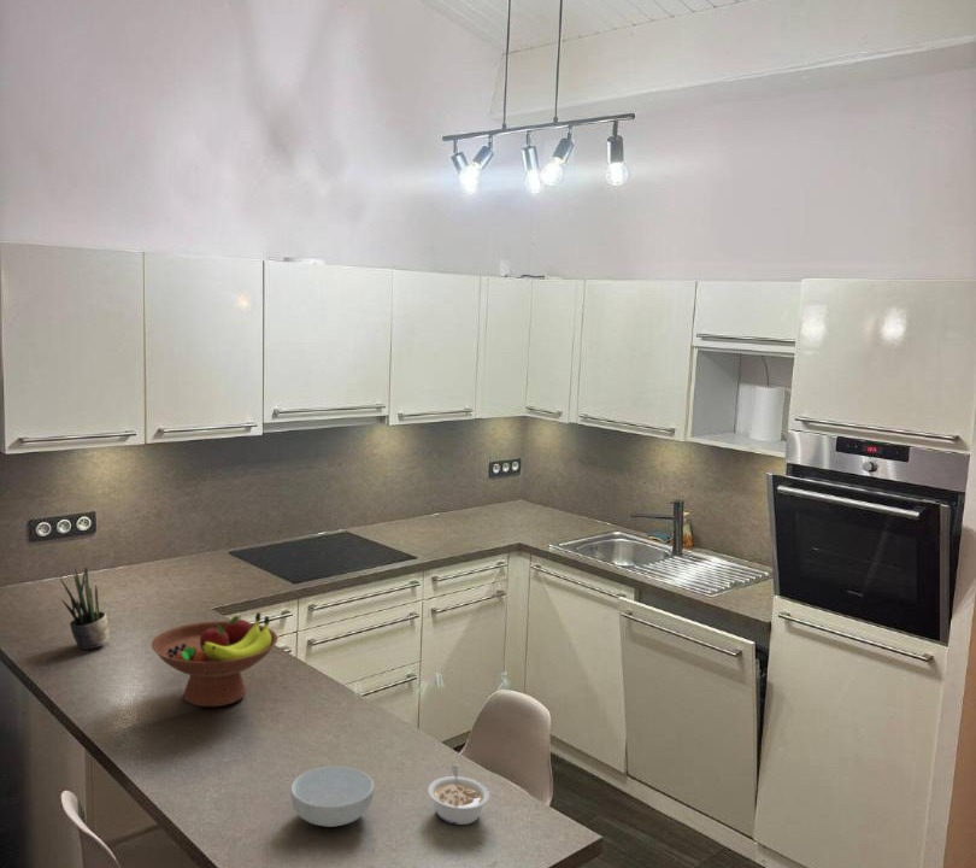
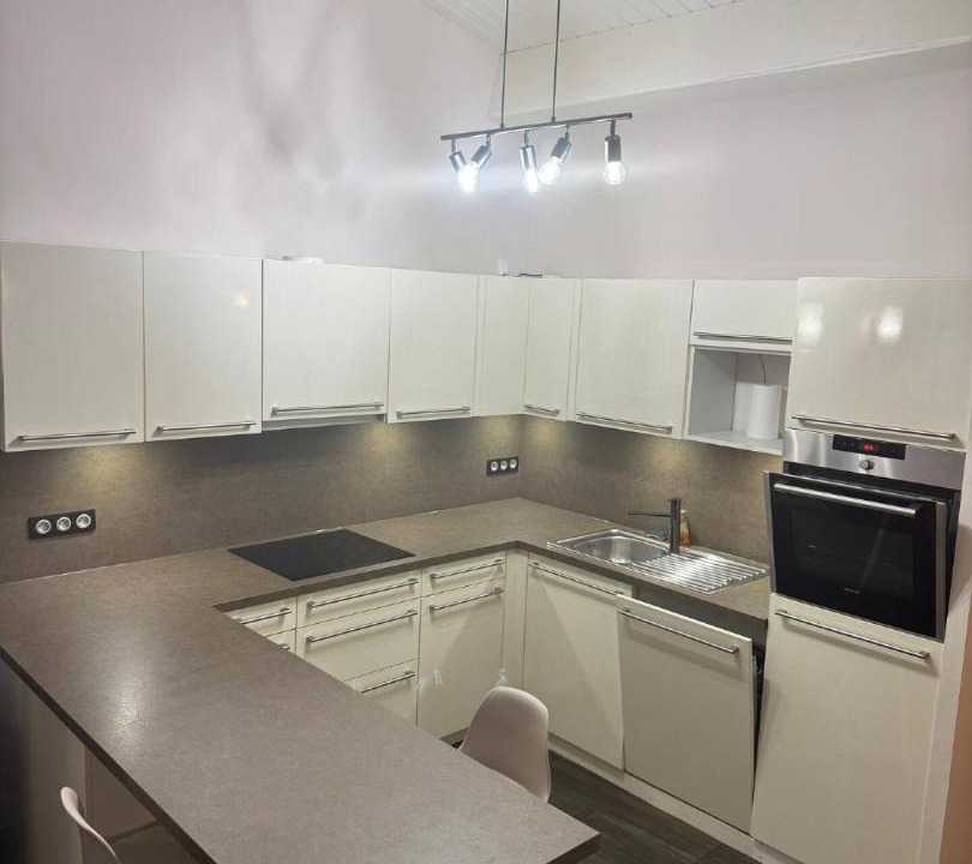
- potted plant [59,565,110,651]
- cereal bowl [290,766,375,828]
- legume [427,764,490,826]
- fruit bowl [151,611,280,708]
